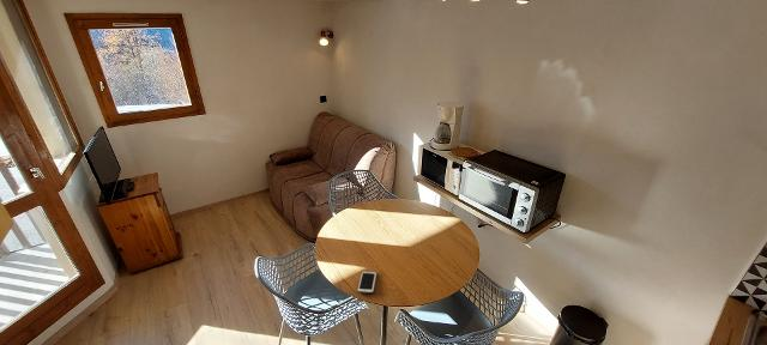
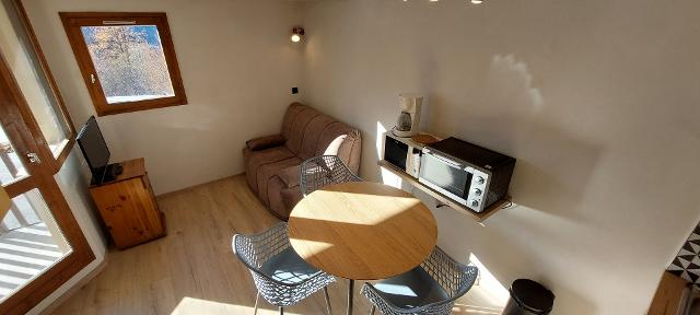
- cell phone [356,270,378,295]
